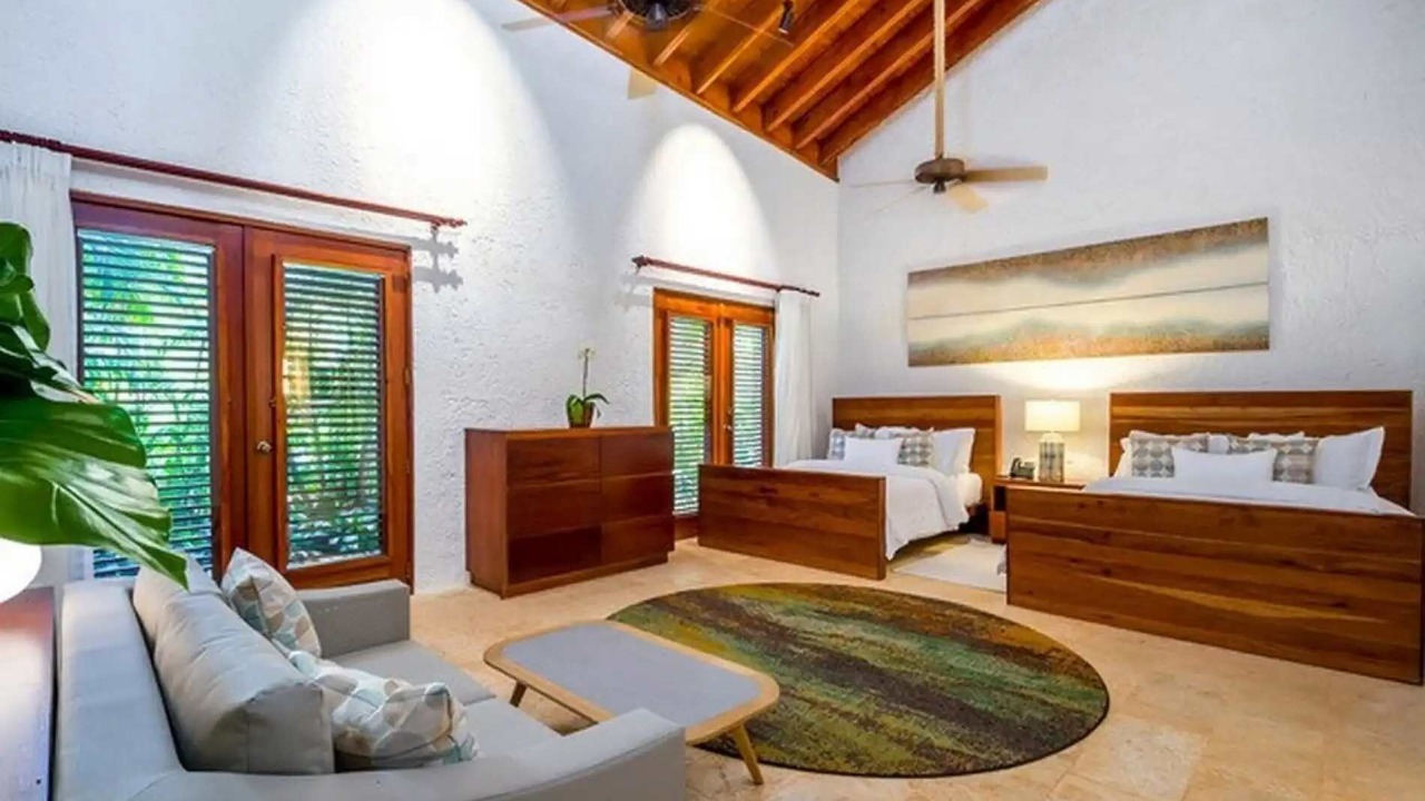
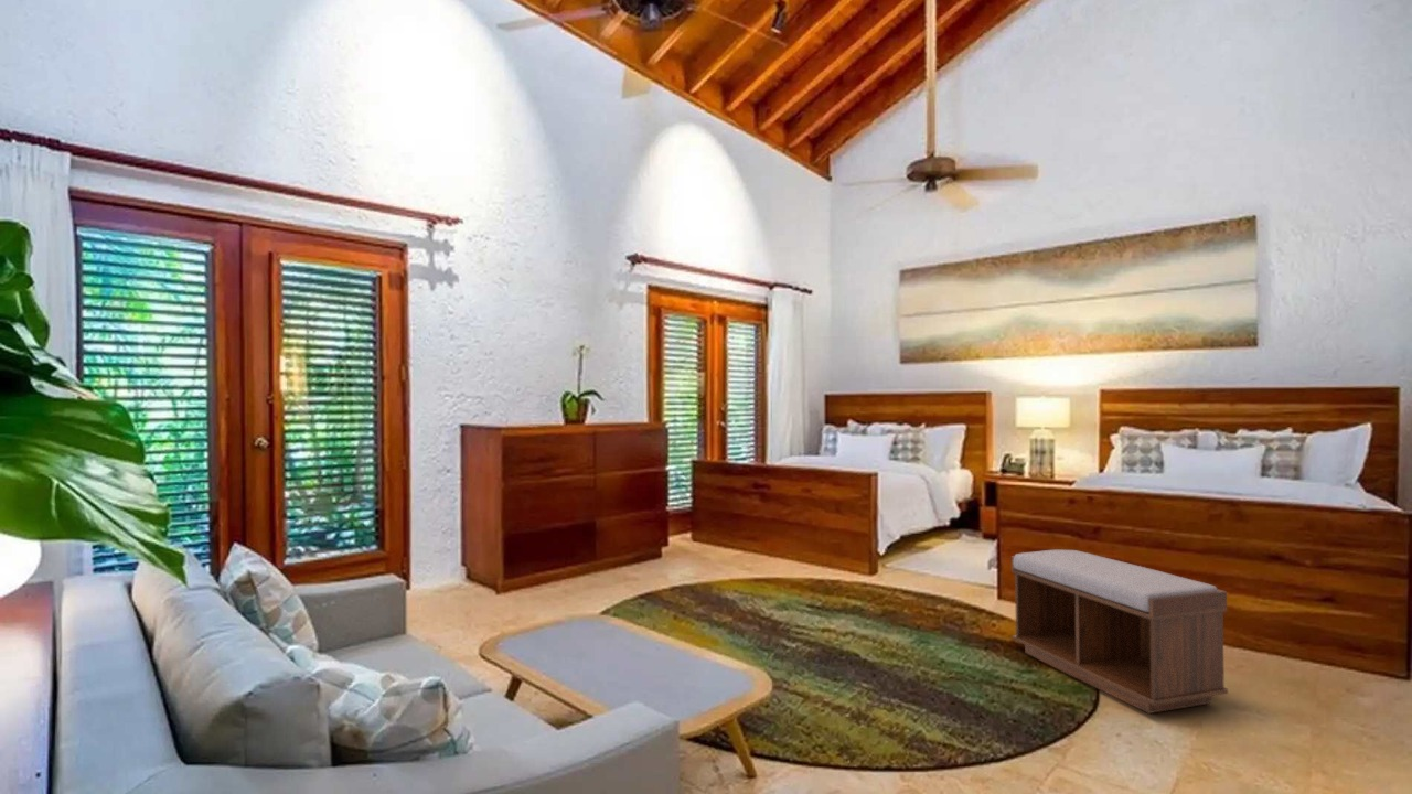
+ bench [1010,549,1229,715]
